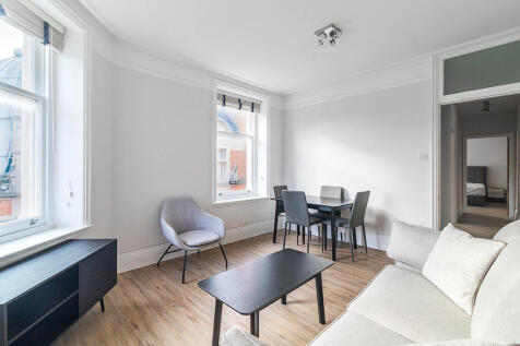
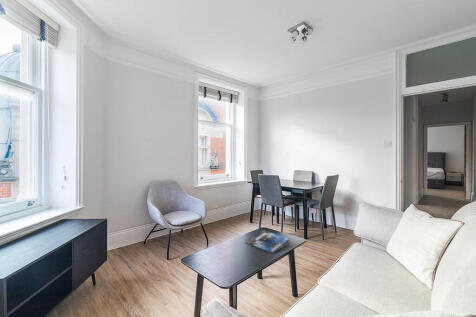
+ magazine [244,230,291,254]
